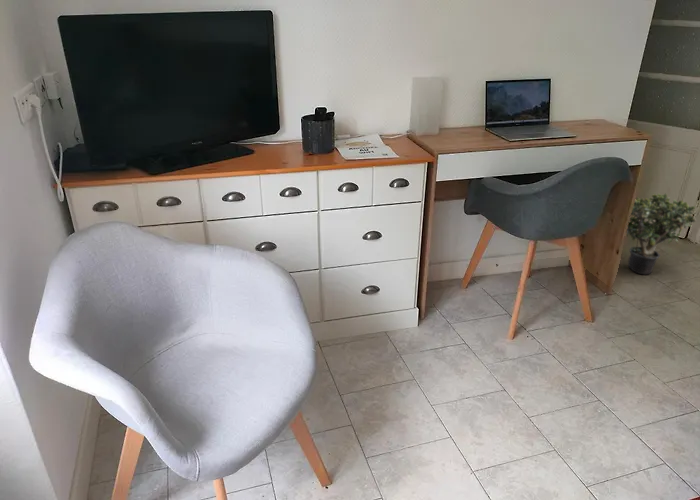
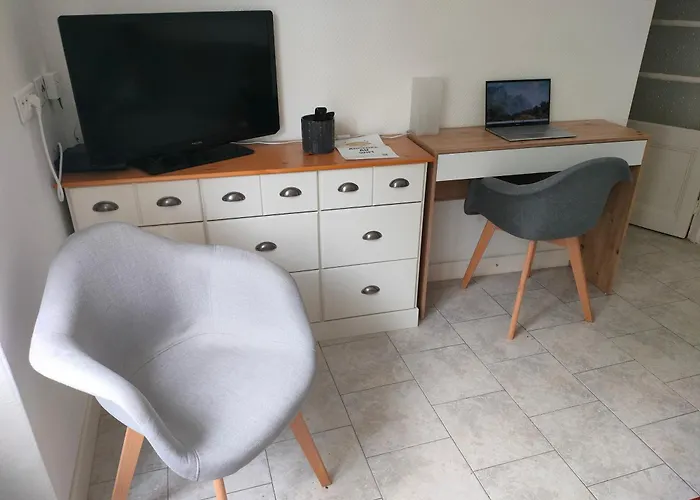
- potted plant [626,192,698,275]
